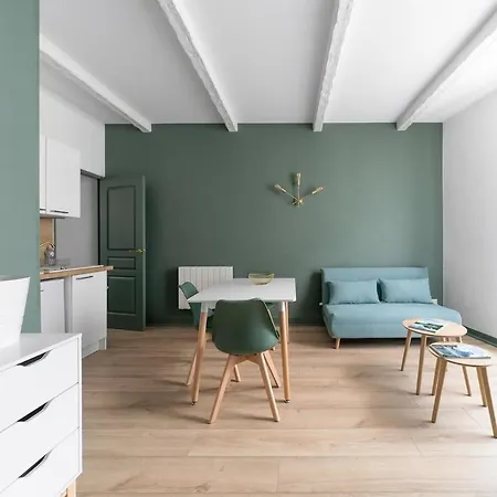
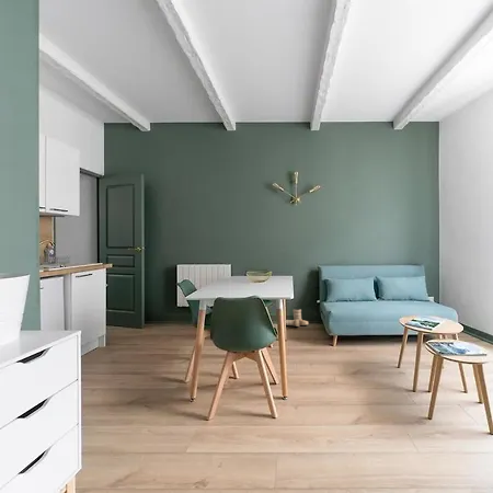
+ boots [285,308,309,328]
